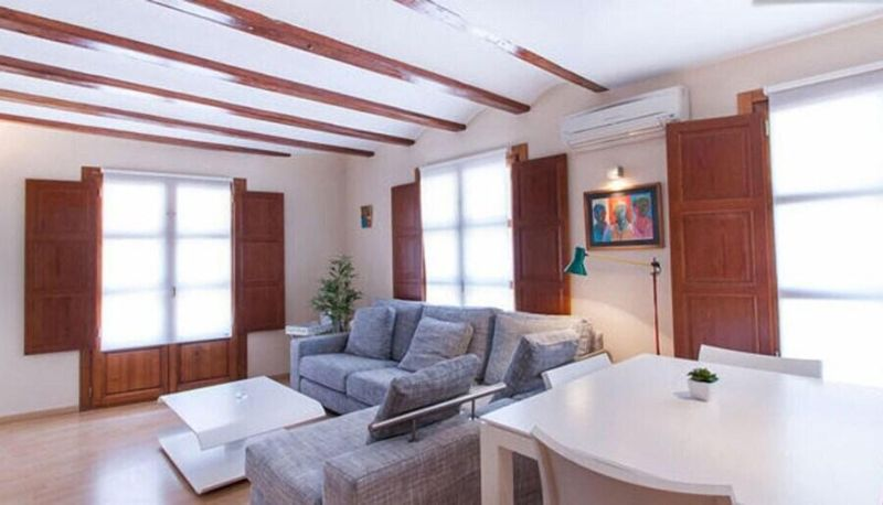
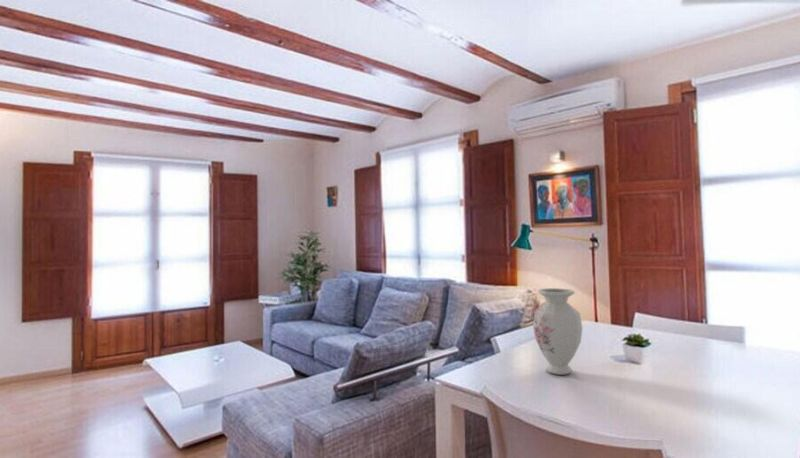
+ vase [532,287,583,376]
